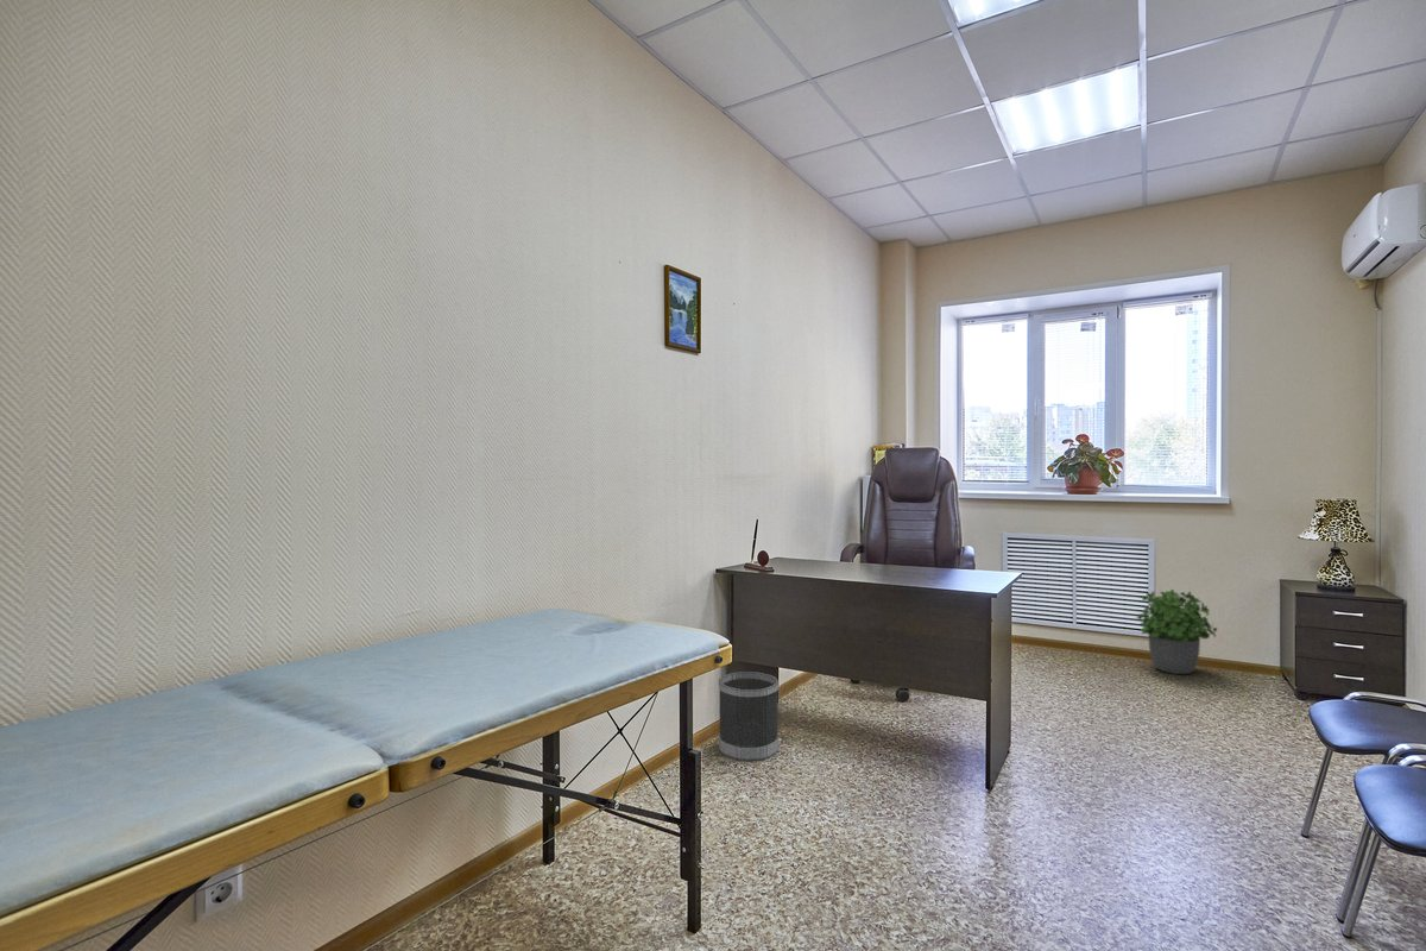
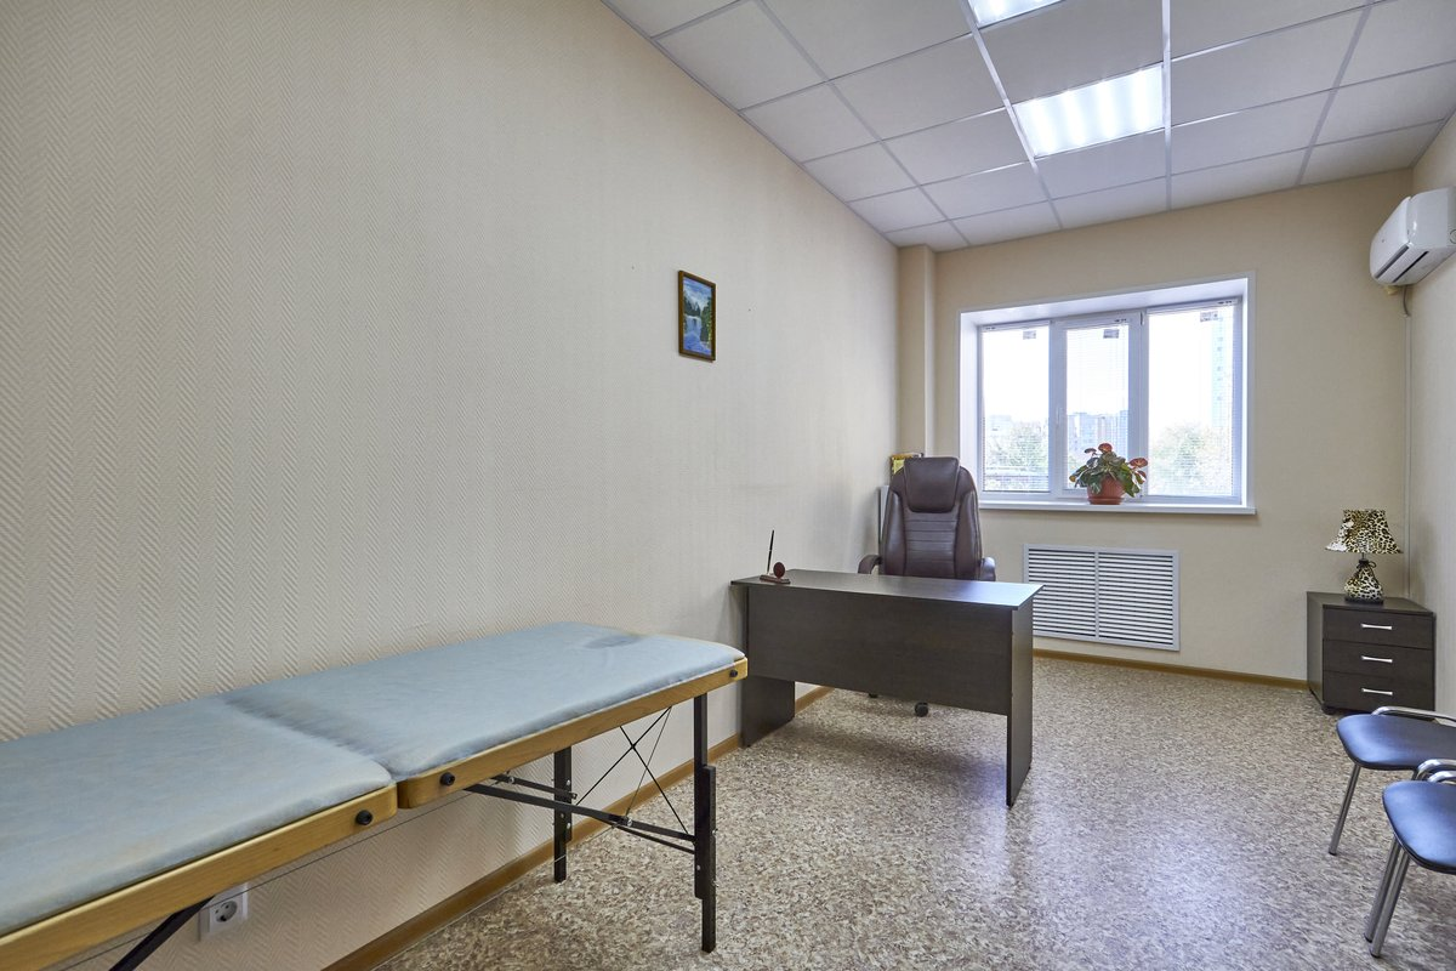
- potted plant [1135,588,1218,675]
- wastebasket [718,670,780,762]
